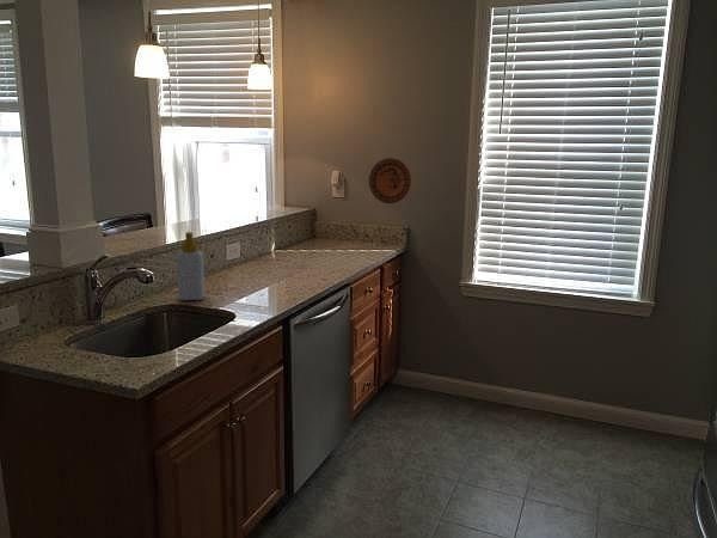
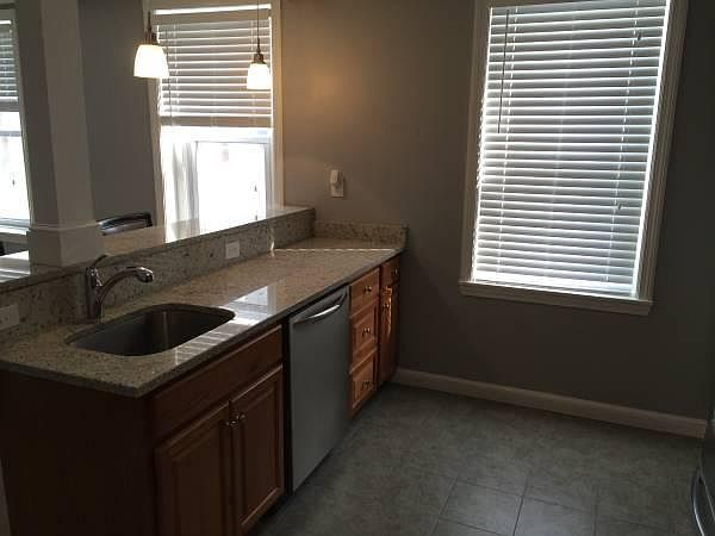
- decorative plate [368,157,412,204]
- soap bottle [176,231,206,301]
